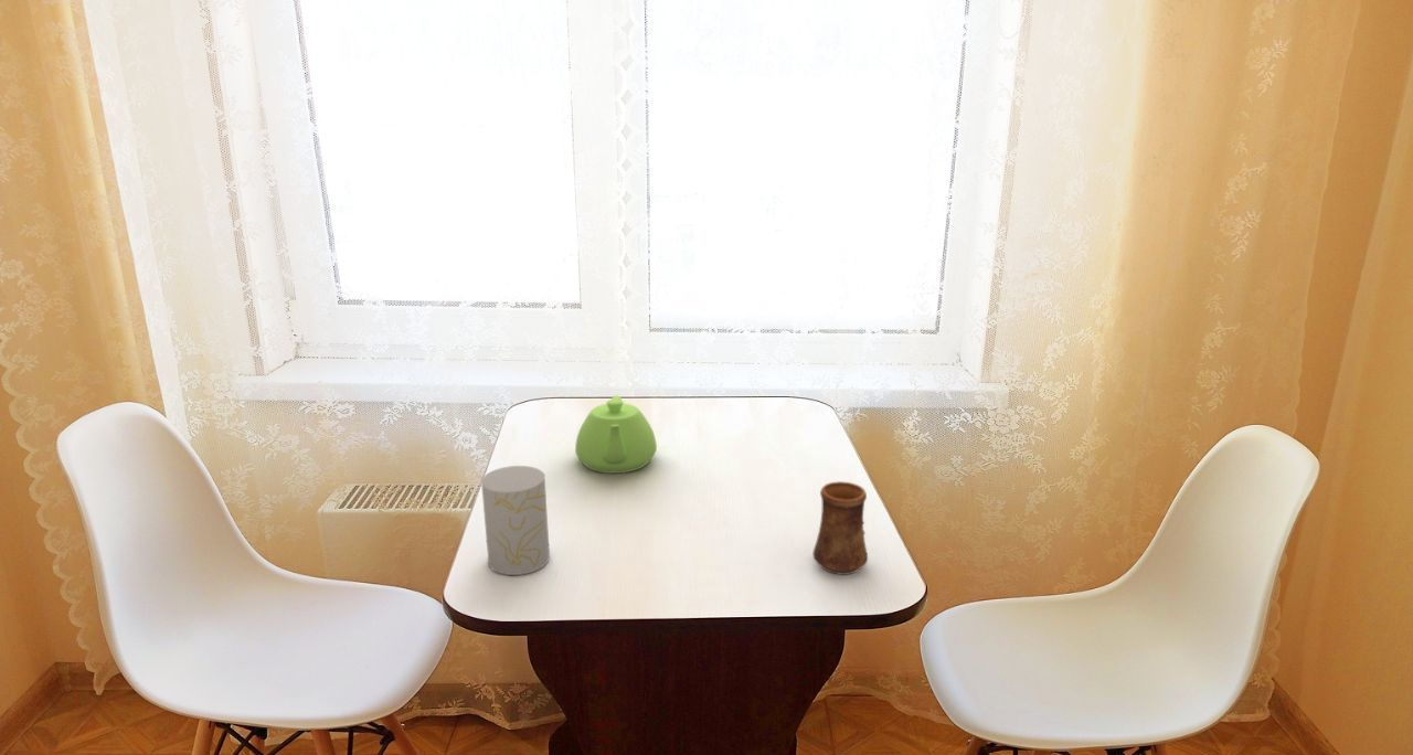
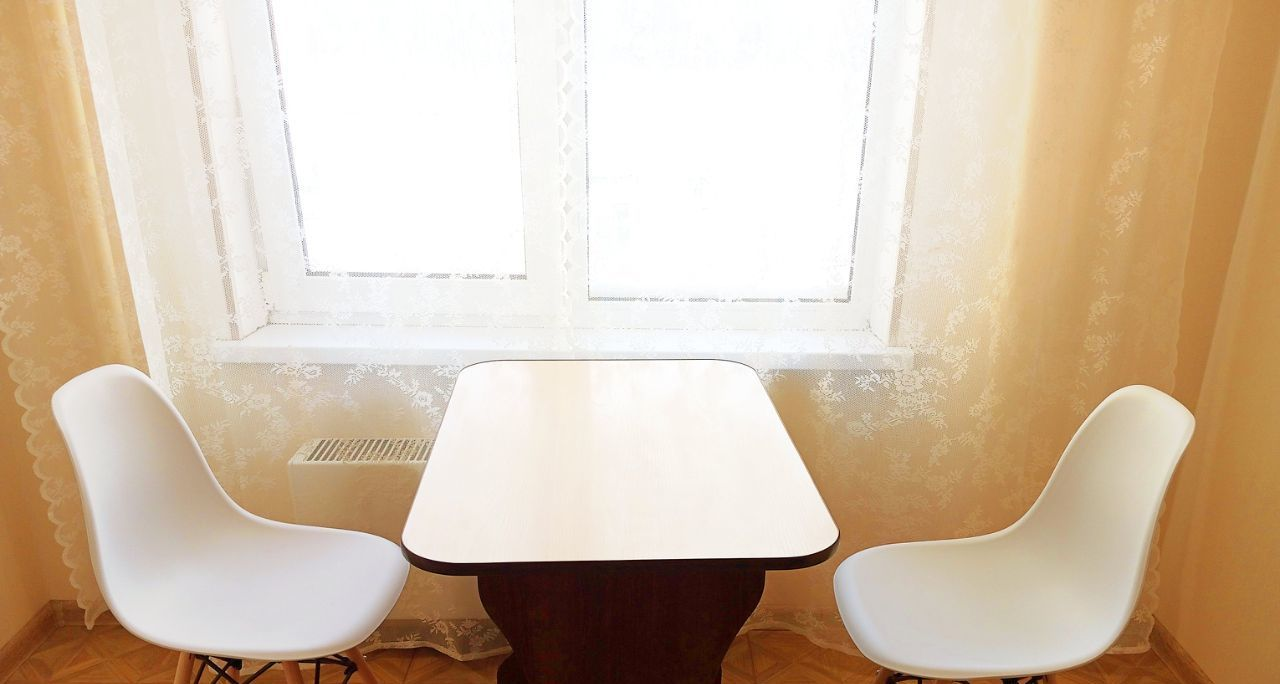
- cup [811,480,869,576]
- cup [480,465,551,576]
- teapot [574,394,658,475]
